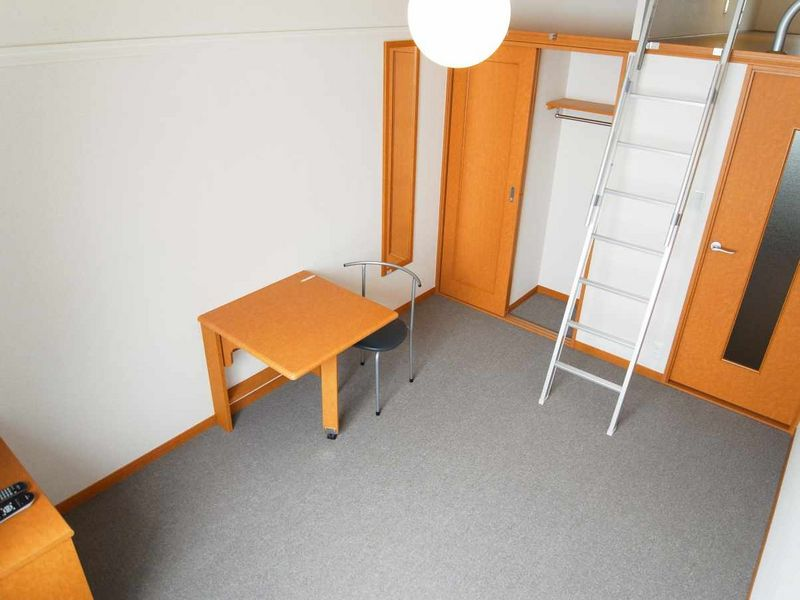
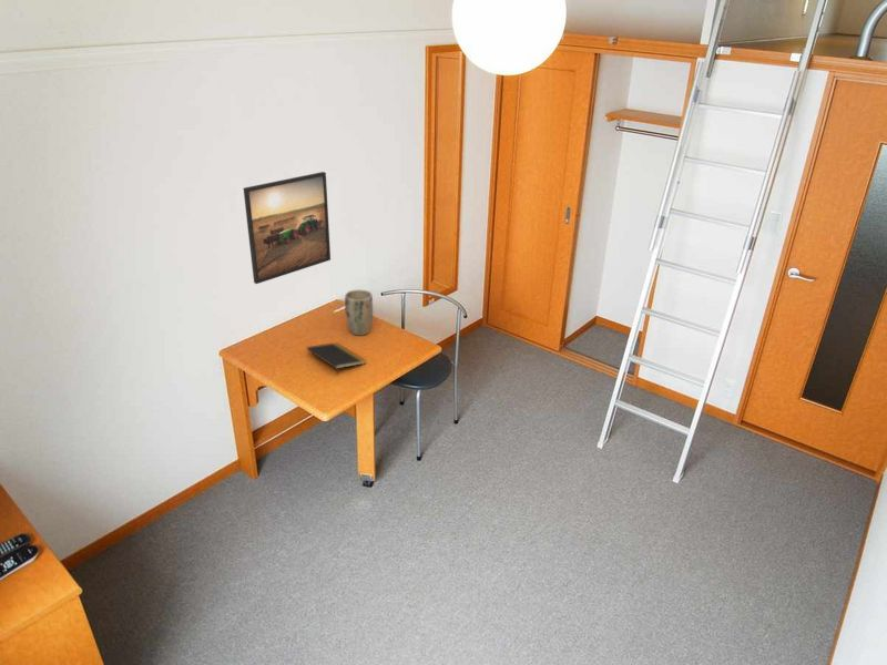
+ plant pot [344,288,374,337]
+ notepad [306,341,367,377]
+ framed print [243,171,332,285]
